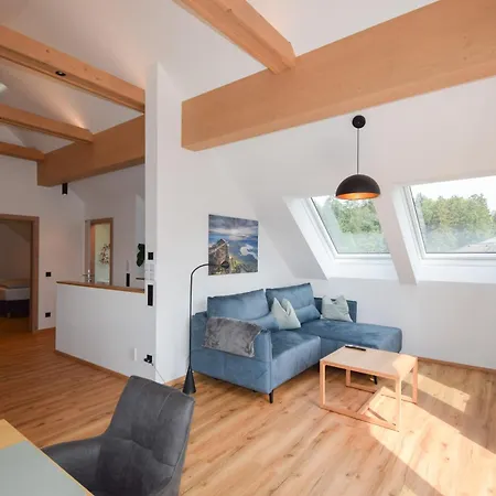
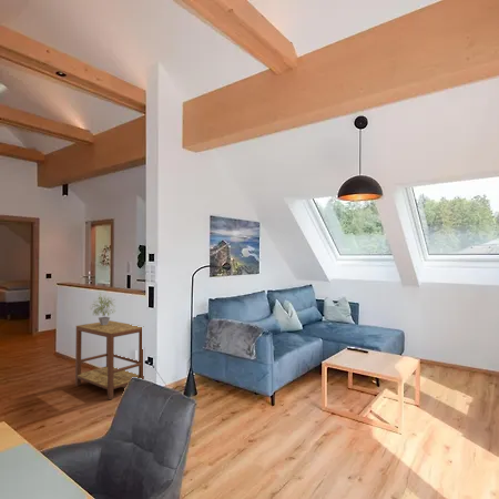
+ potted plant [90,292,116,325]
+ side table [74,319,145,400]
